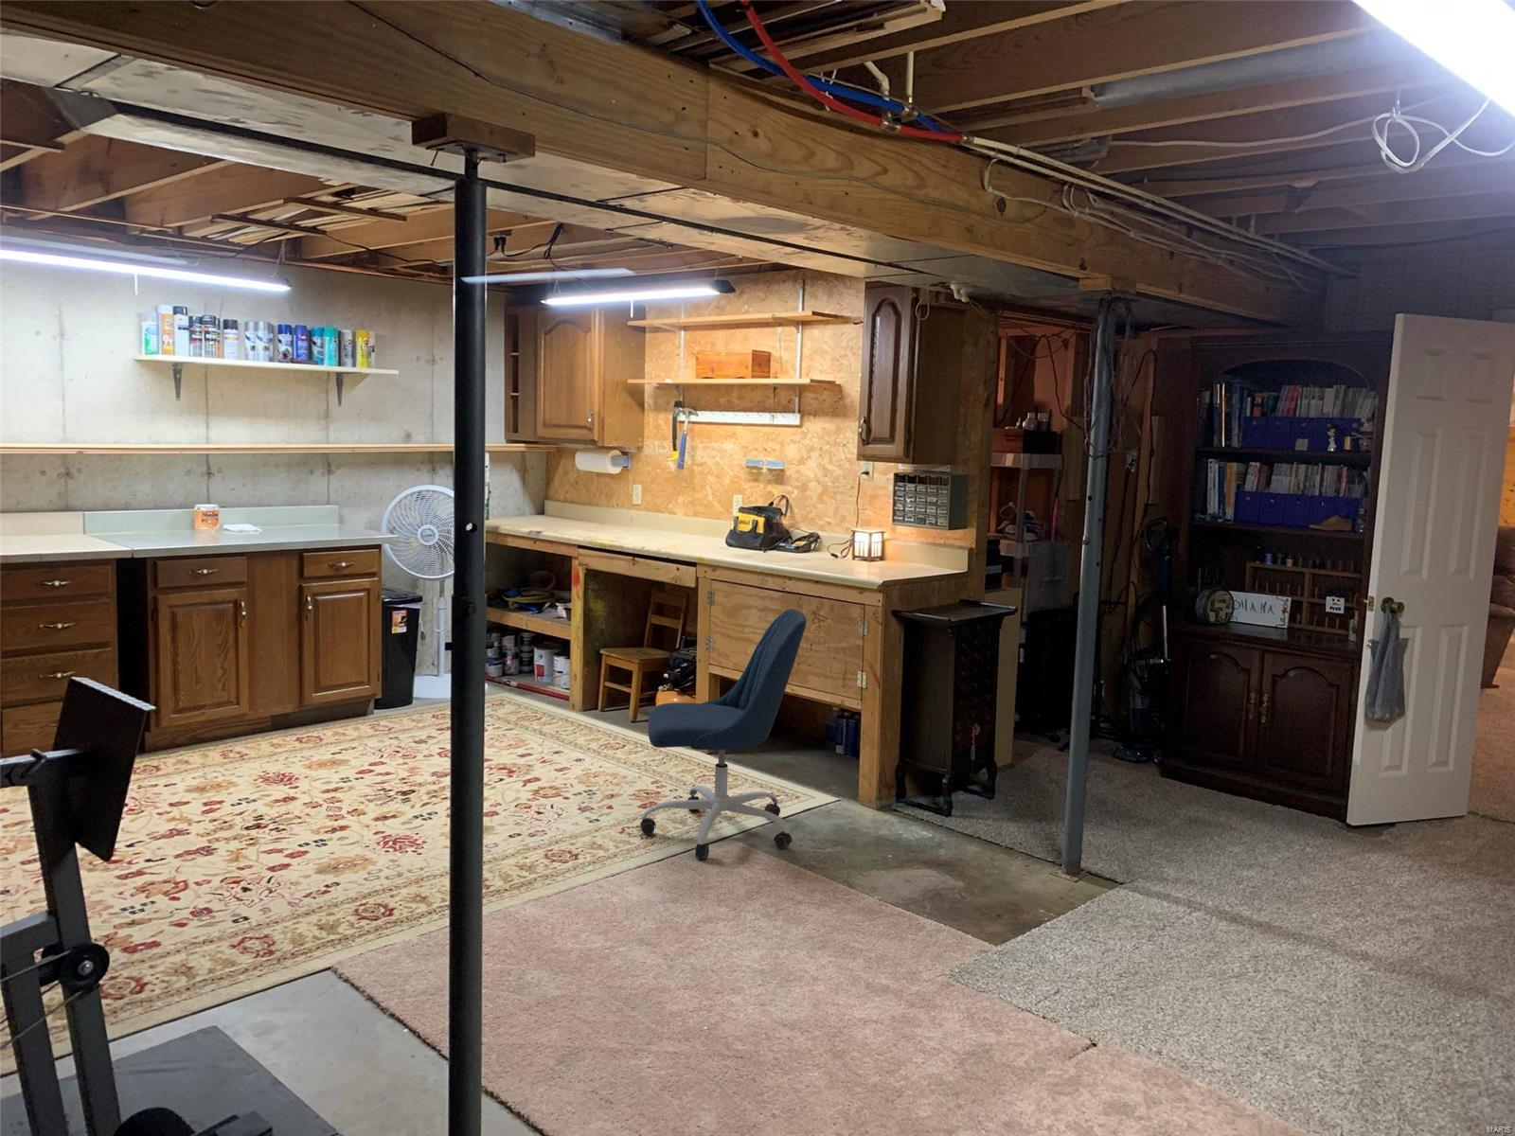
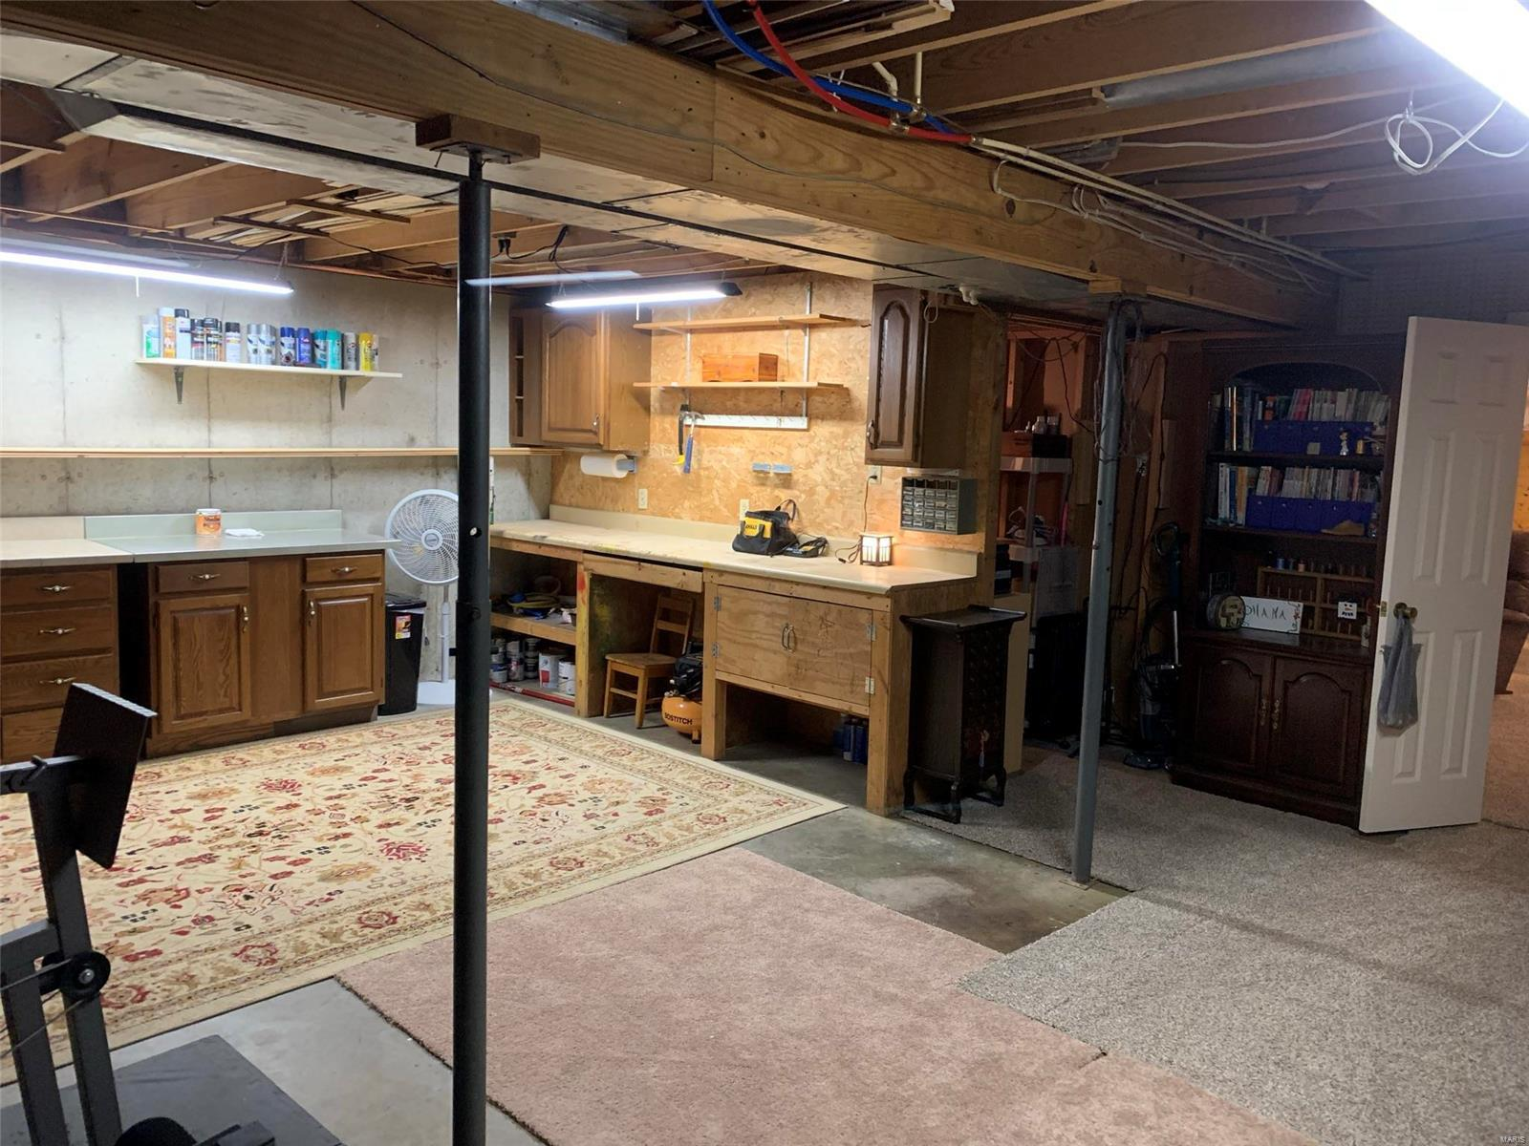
- office chair [639,607,806,859]
